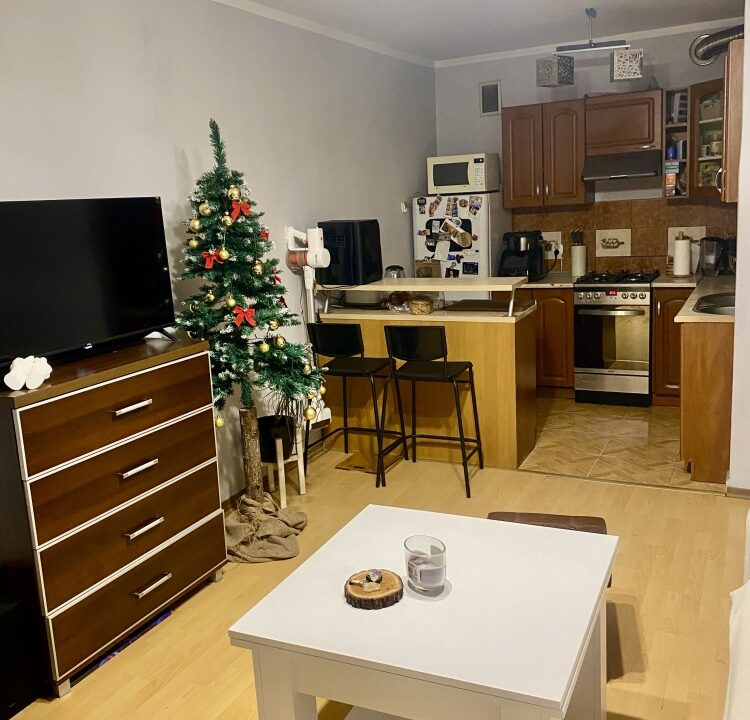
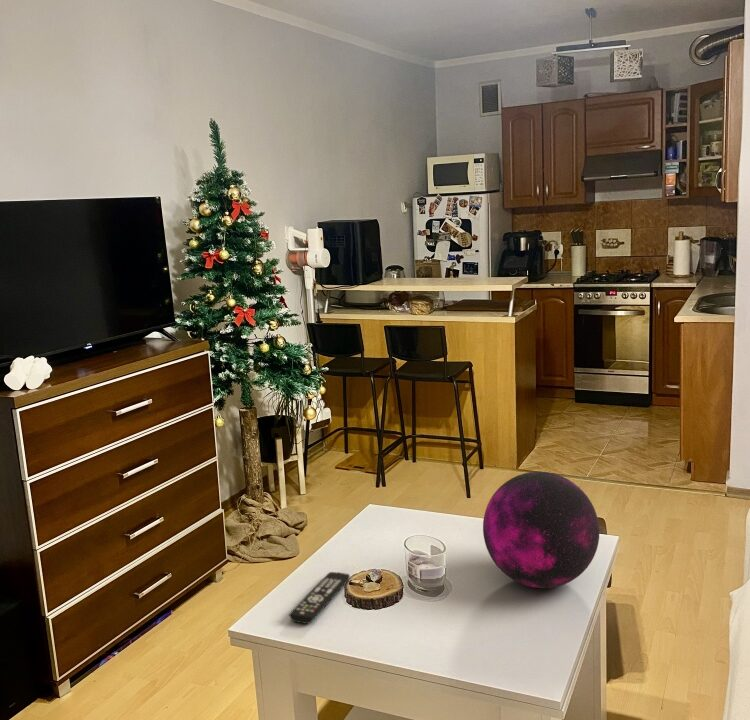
+ remote control [288,571,351,625]
+ decorative orb [482,471,600,589]
